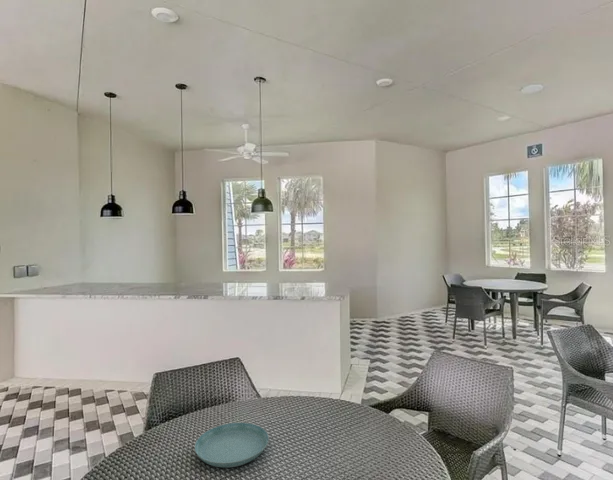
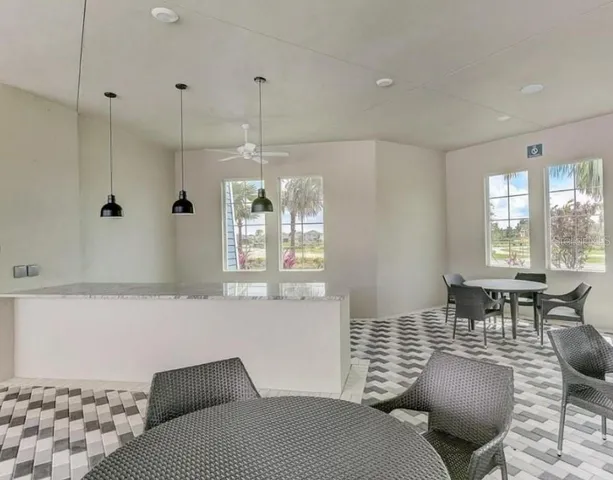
- saucer [194,422,270,469]
